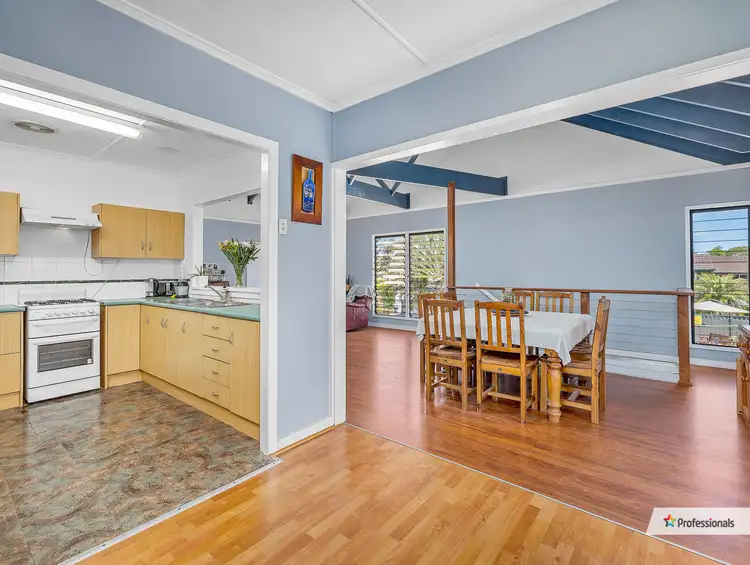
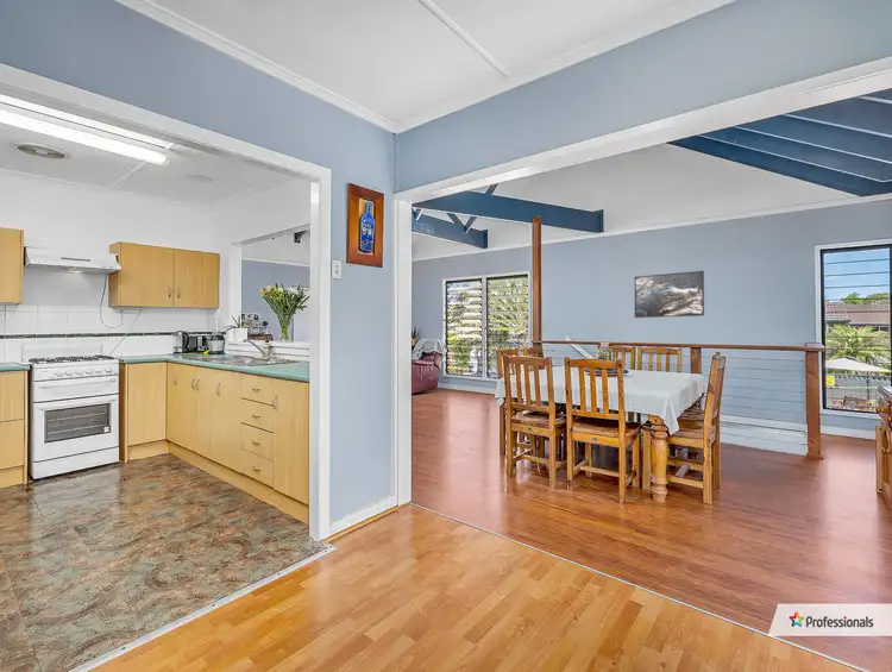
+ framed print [634,270,705,319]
